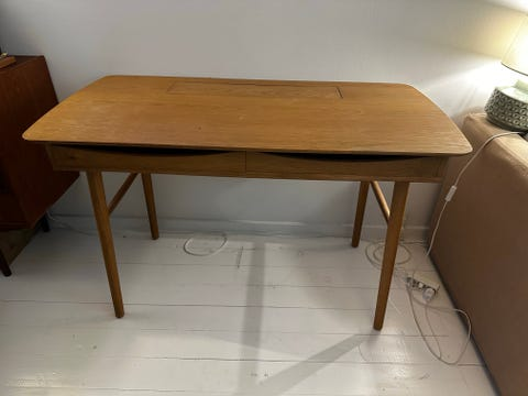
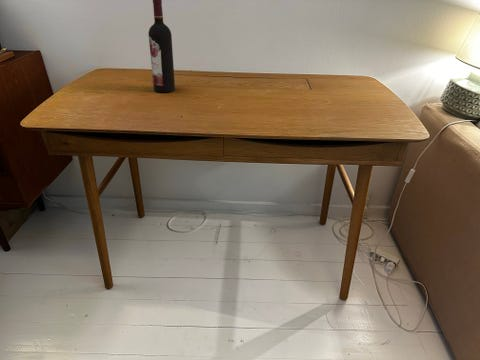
+ wine bottle [147,0,176,93]
